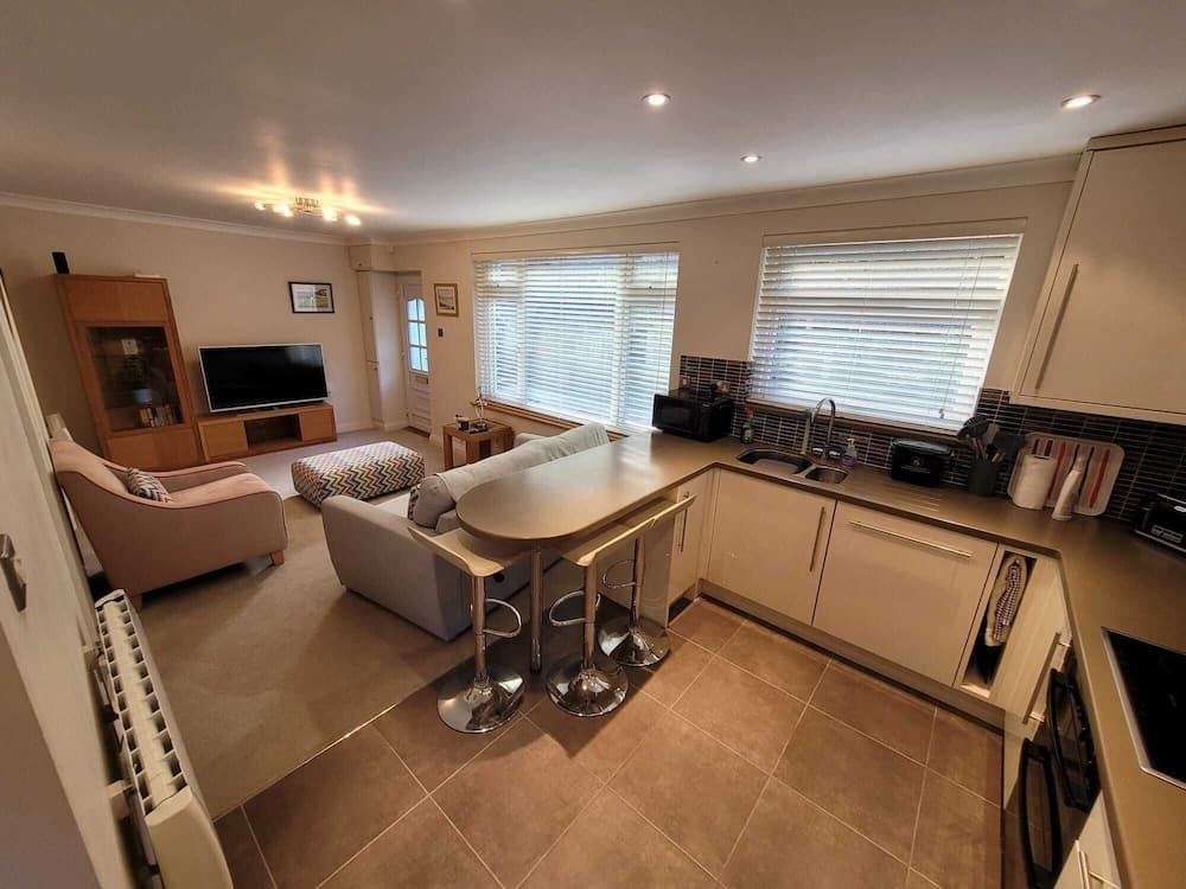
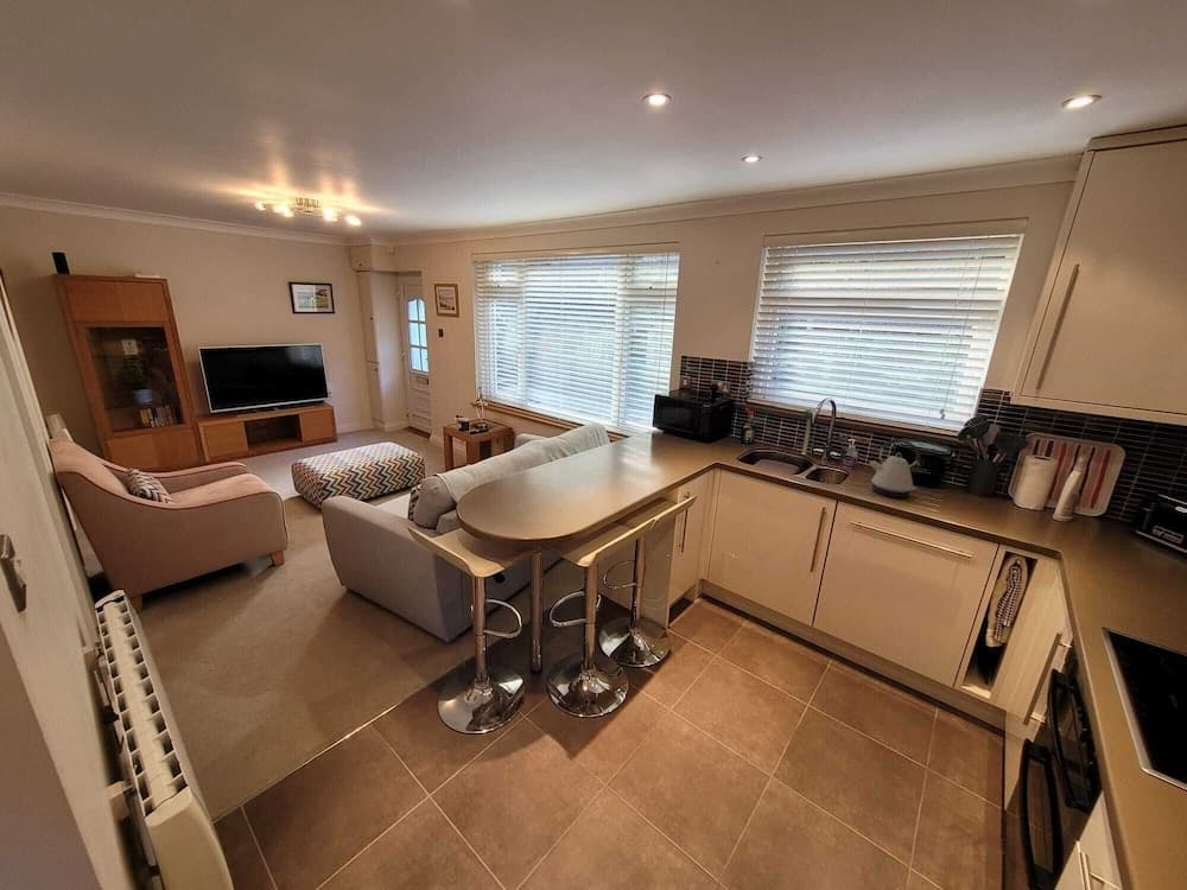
+ kettle [869,438,921,498]
